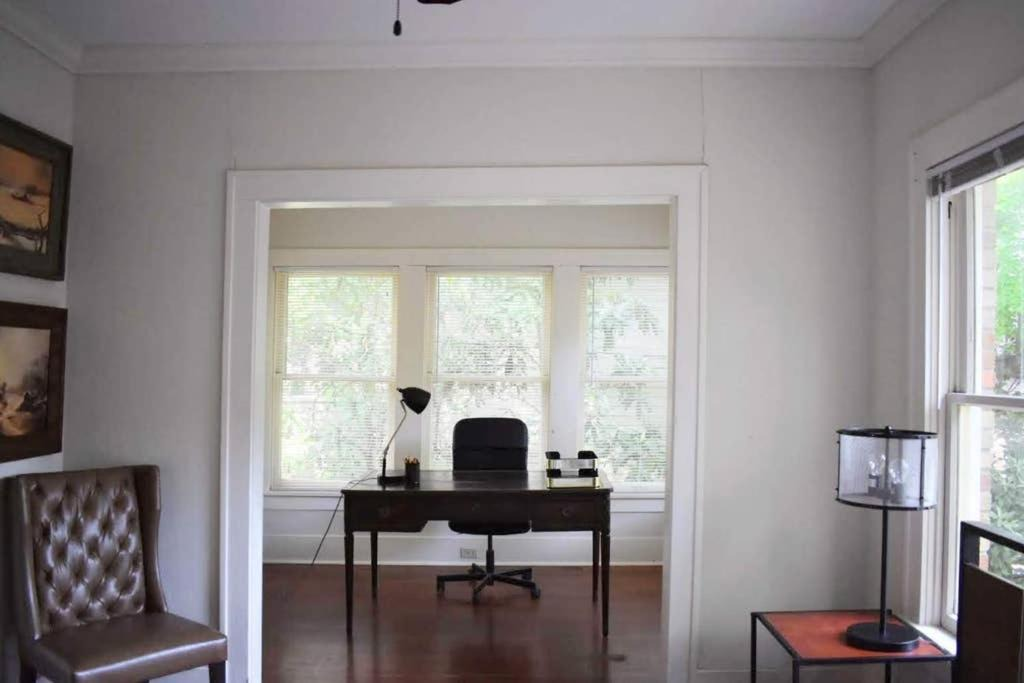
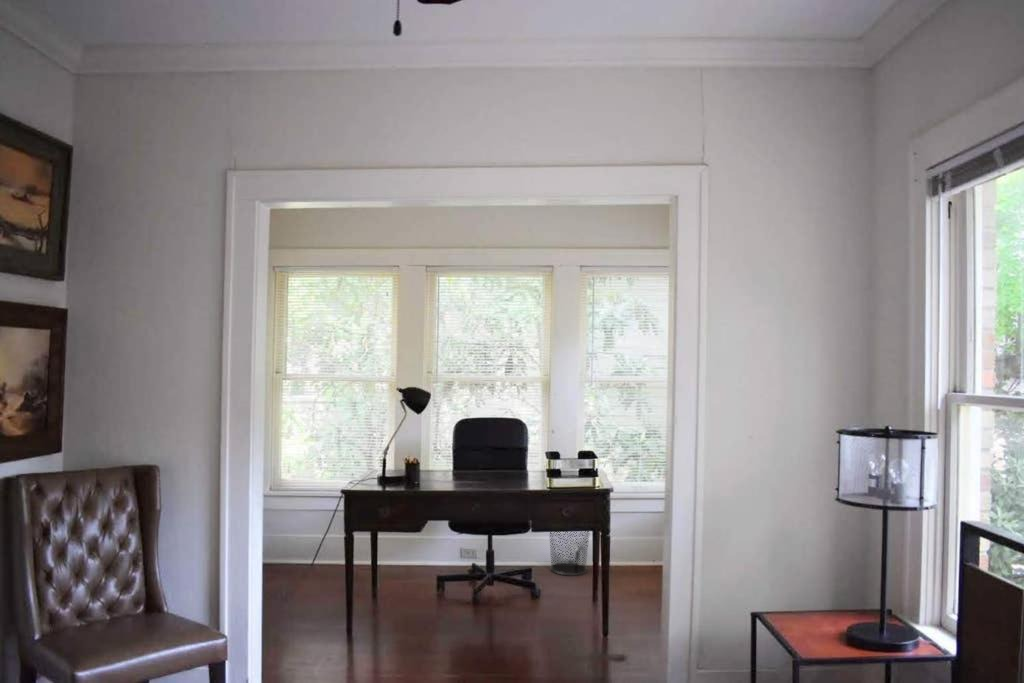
+ waste bin [548,531,591,576]
